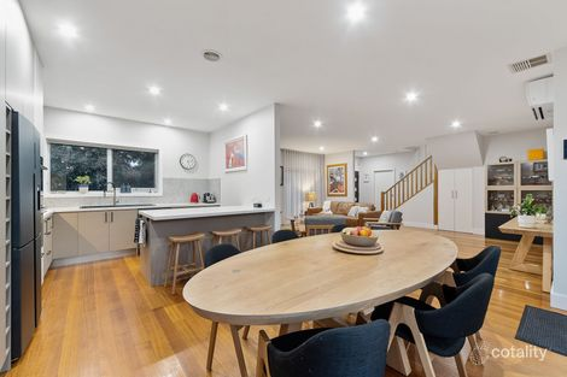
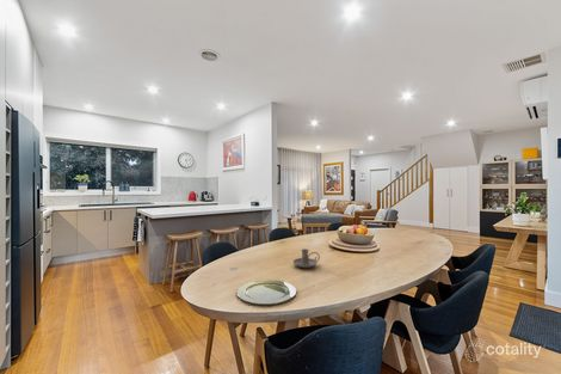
+ candle holder [292,247,321,269]
+ plate [235,278,297,306]
